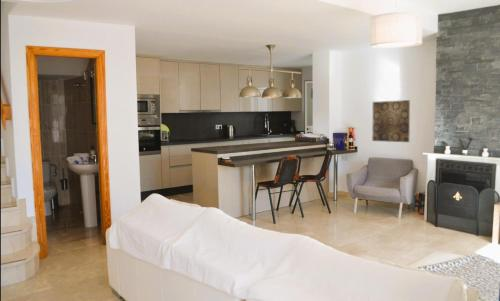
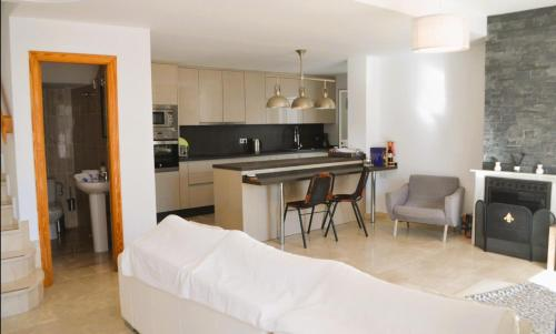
- wall art [371,99,411,143]
